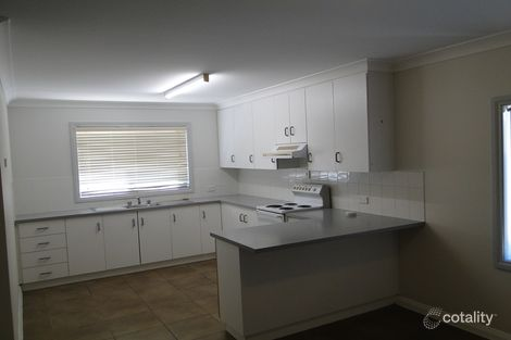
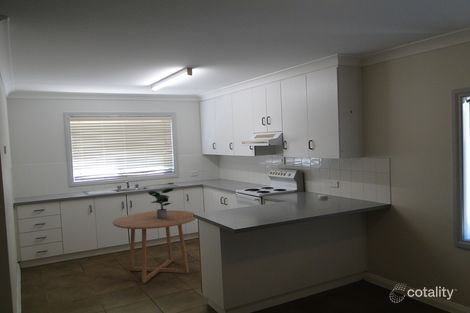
+ potted plant [147,187,175,219]
+ dining table [112,210,197,284]
